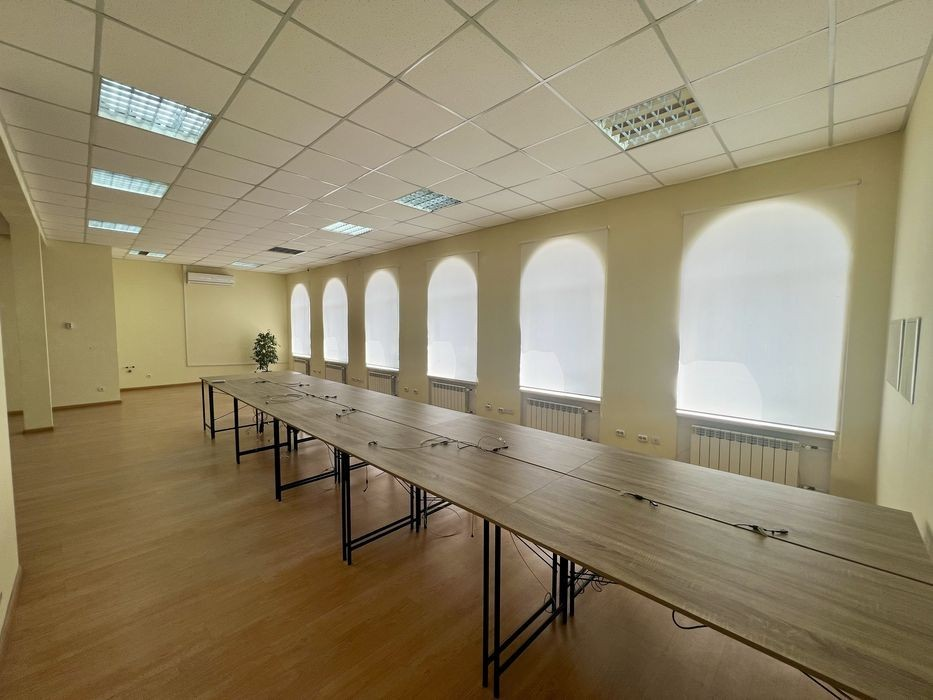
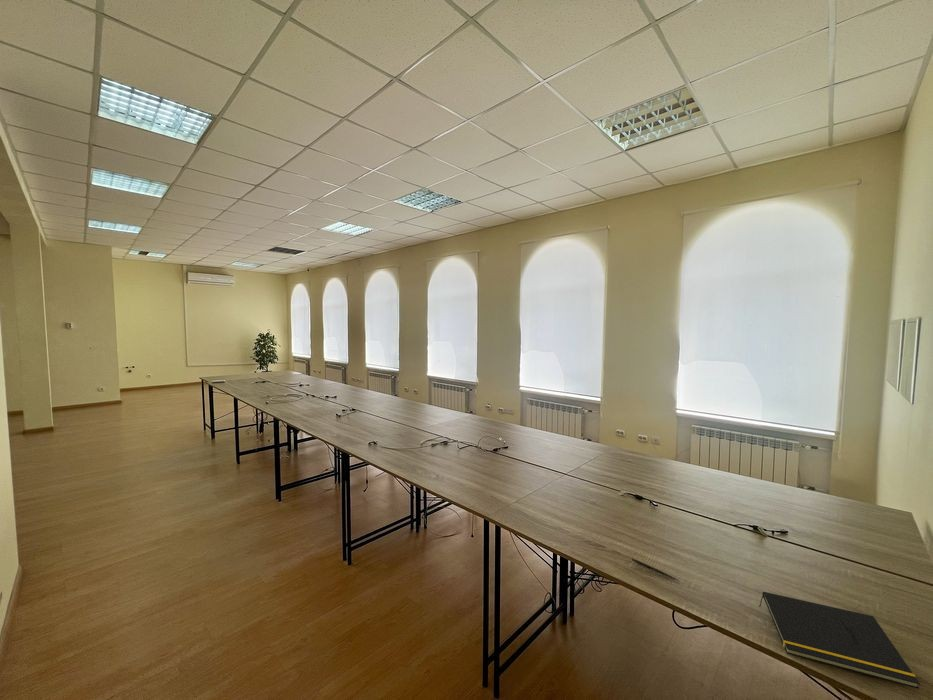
+ notepad [758,591,921,690]
+ pen [631,557,680,582]
